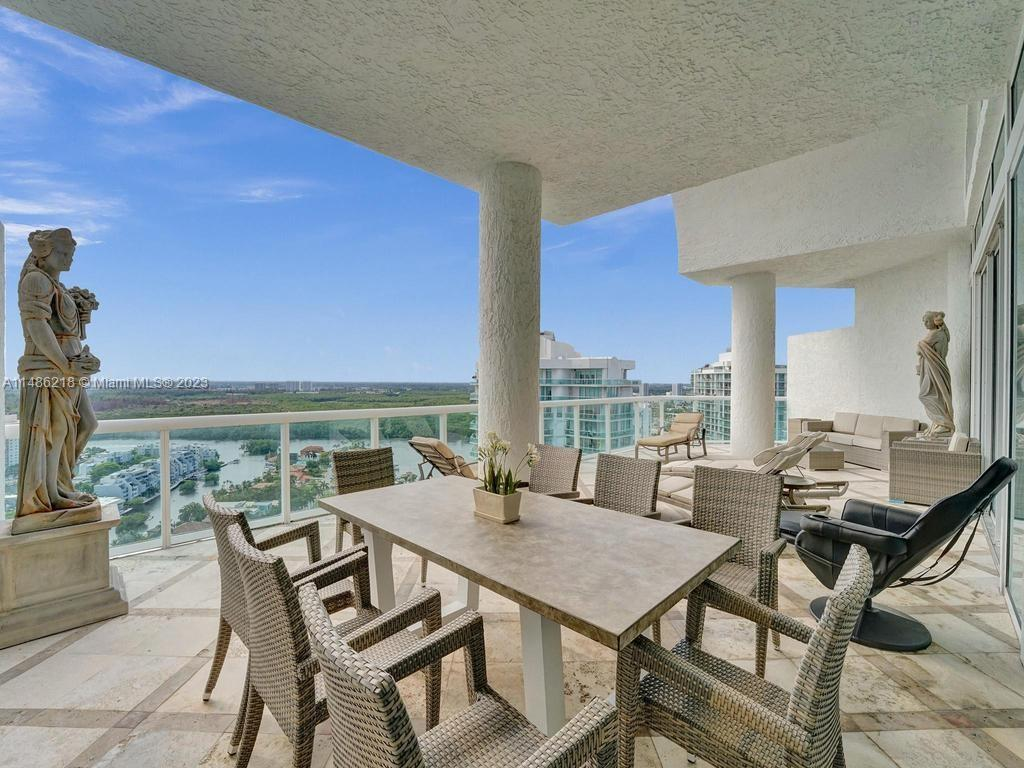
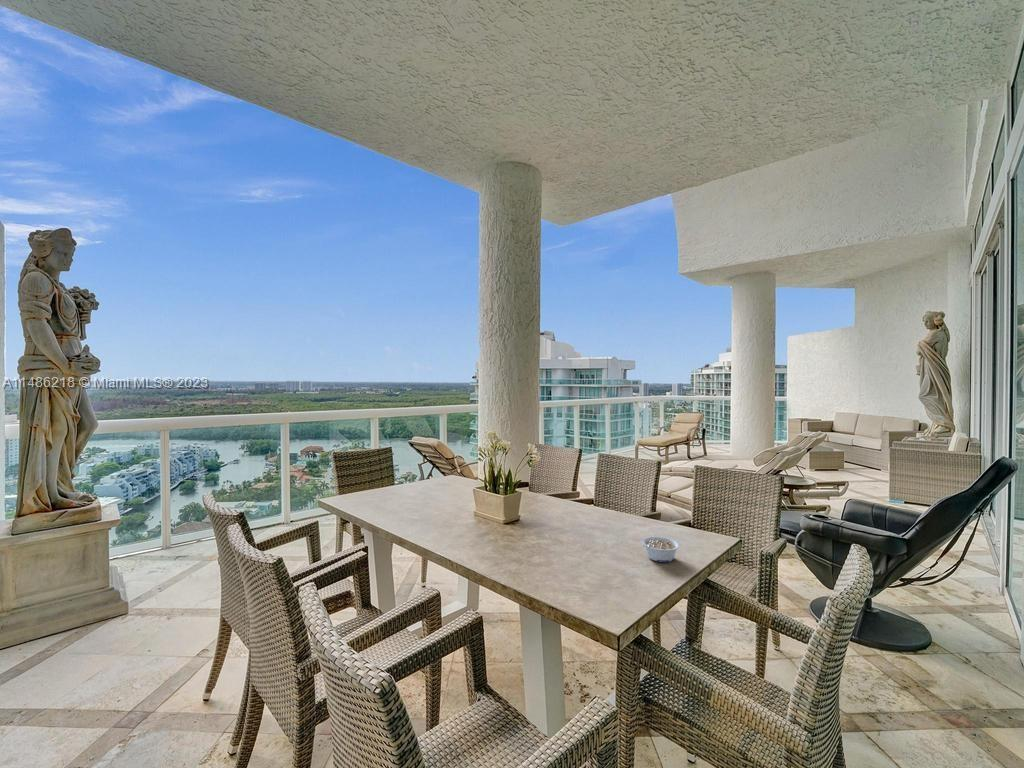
+ legume [641,535,681,563]
